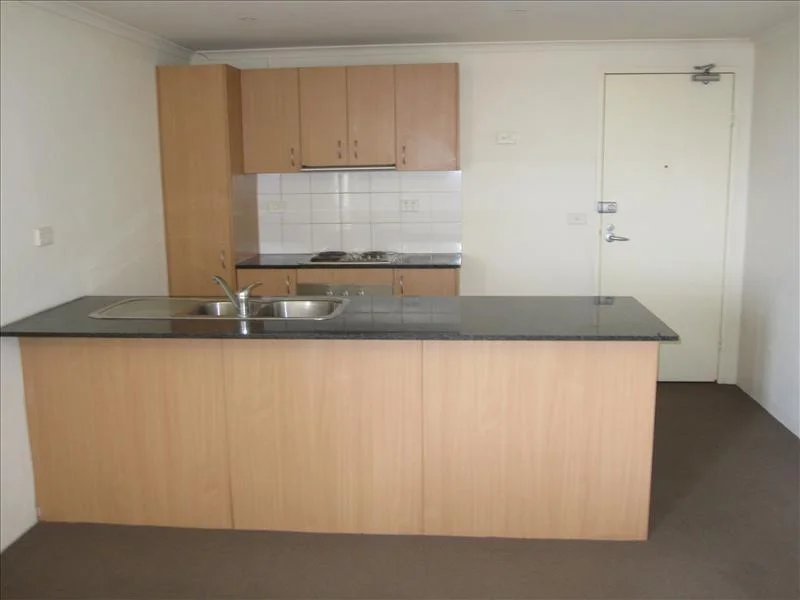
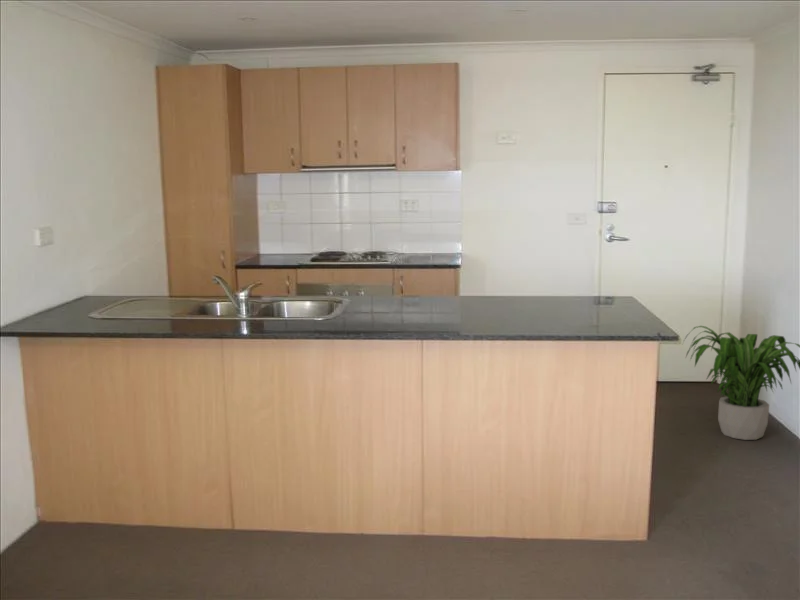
+ potted plant [682,325,800,441]
